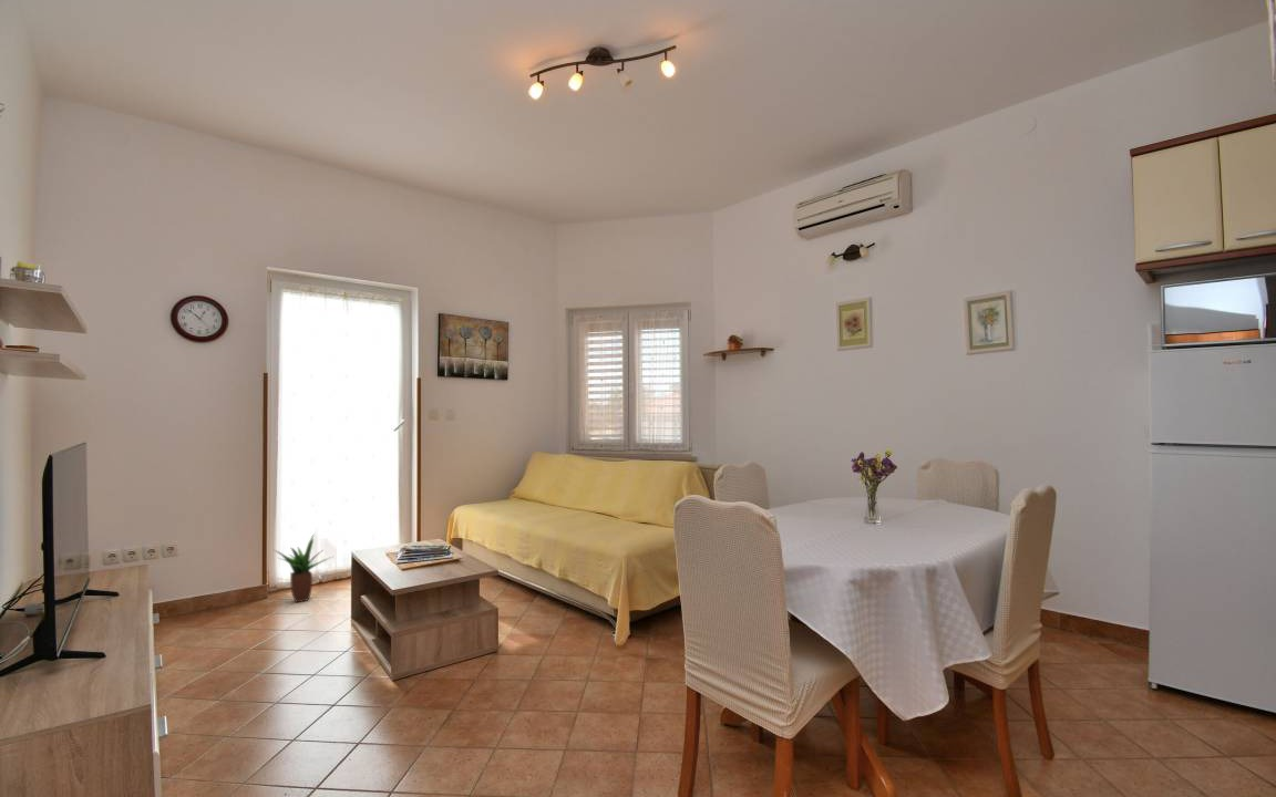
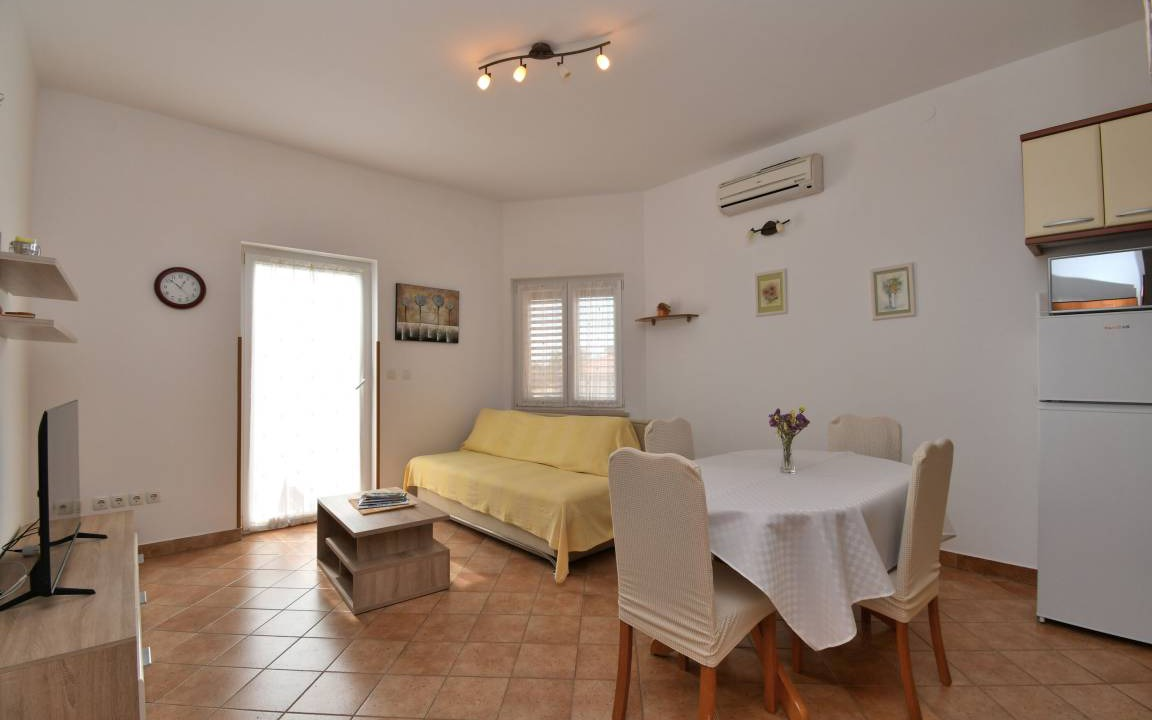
- potted plant [271,532,333,603]
